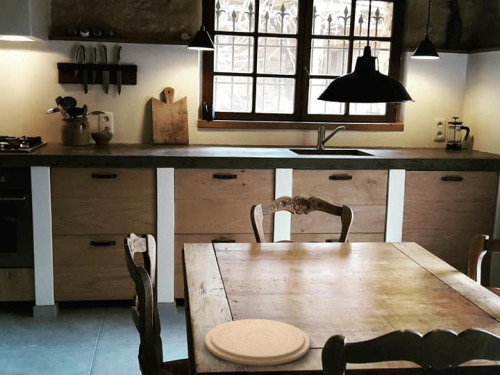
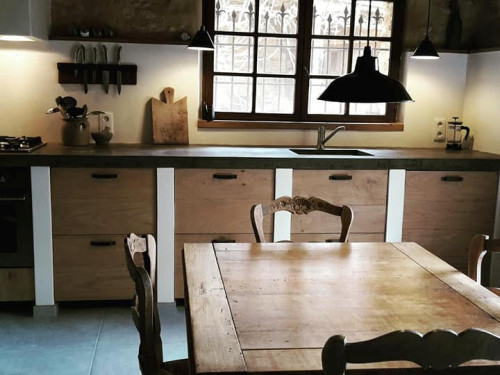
- plate [204,318,311,366]
